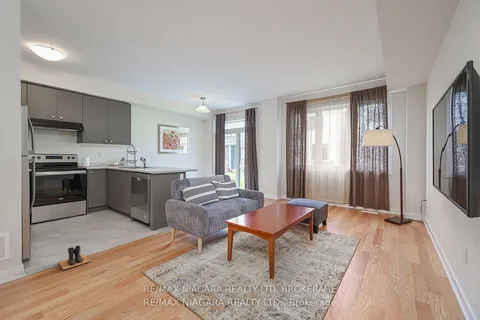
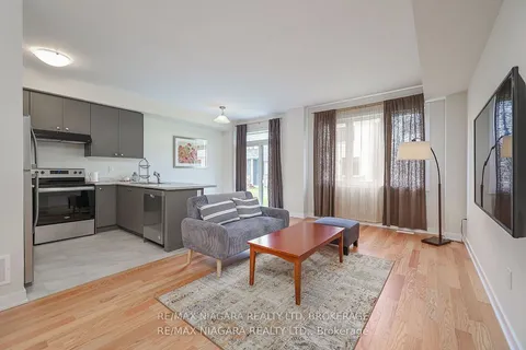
- boots [57,245,91,271]
